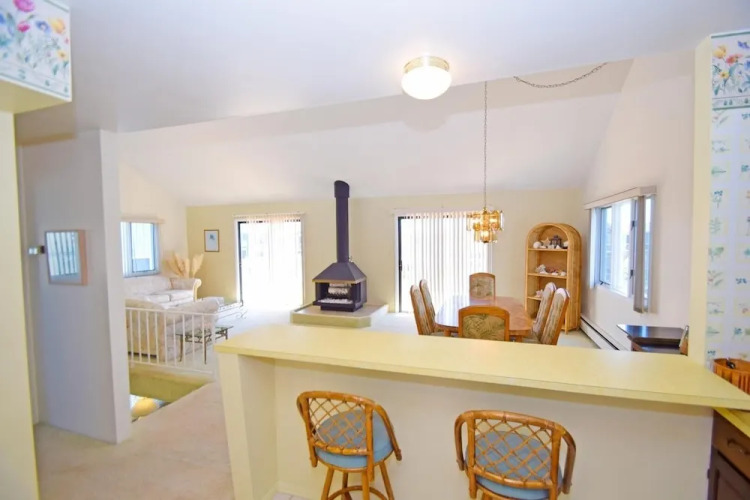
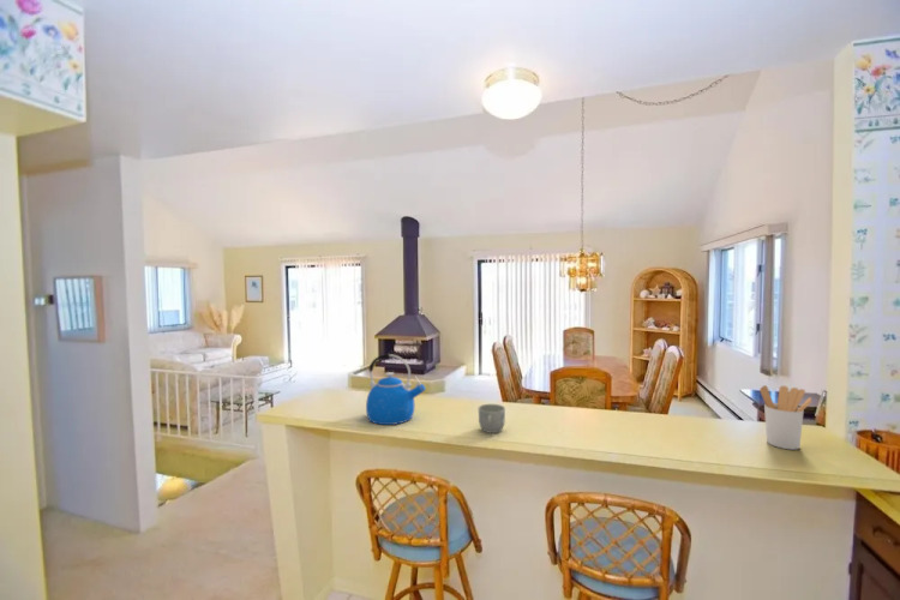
+ kettle [365,352,427,426]
+ mug [478,403,506,434]
+ utensil holder [758,384,814,451]
